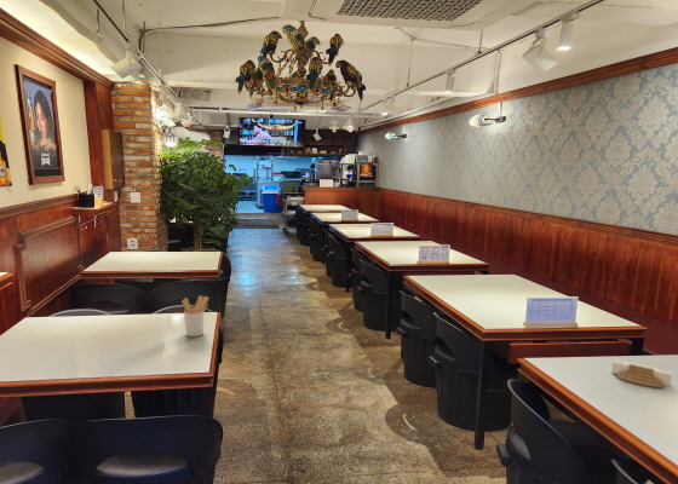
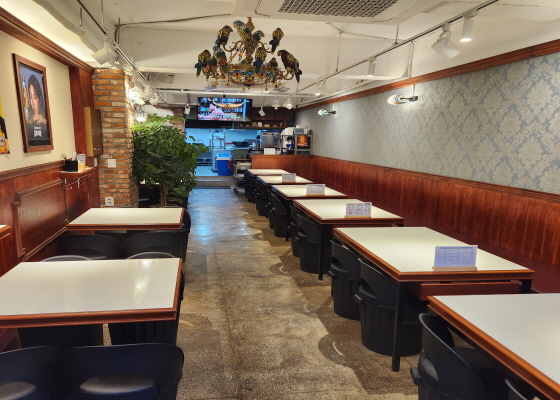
- architectural model [610,359,673,388]
- utensil holder [180,294,209,338]
